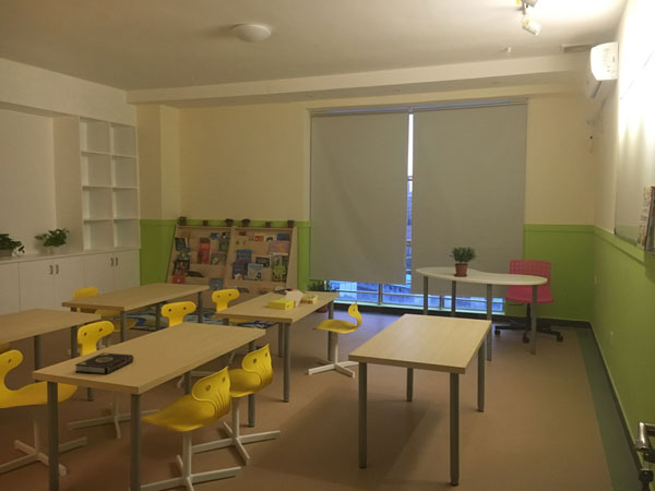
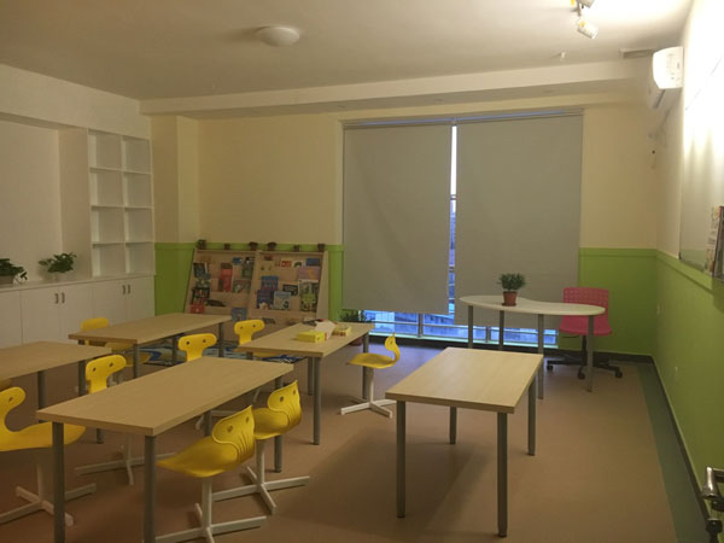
- book [74,351,134,375]
